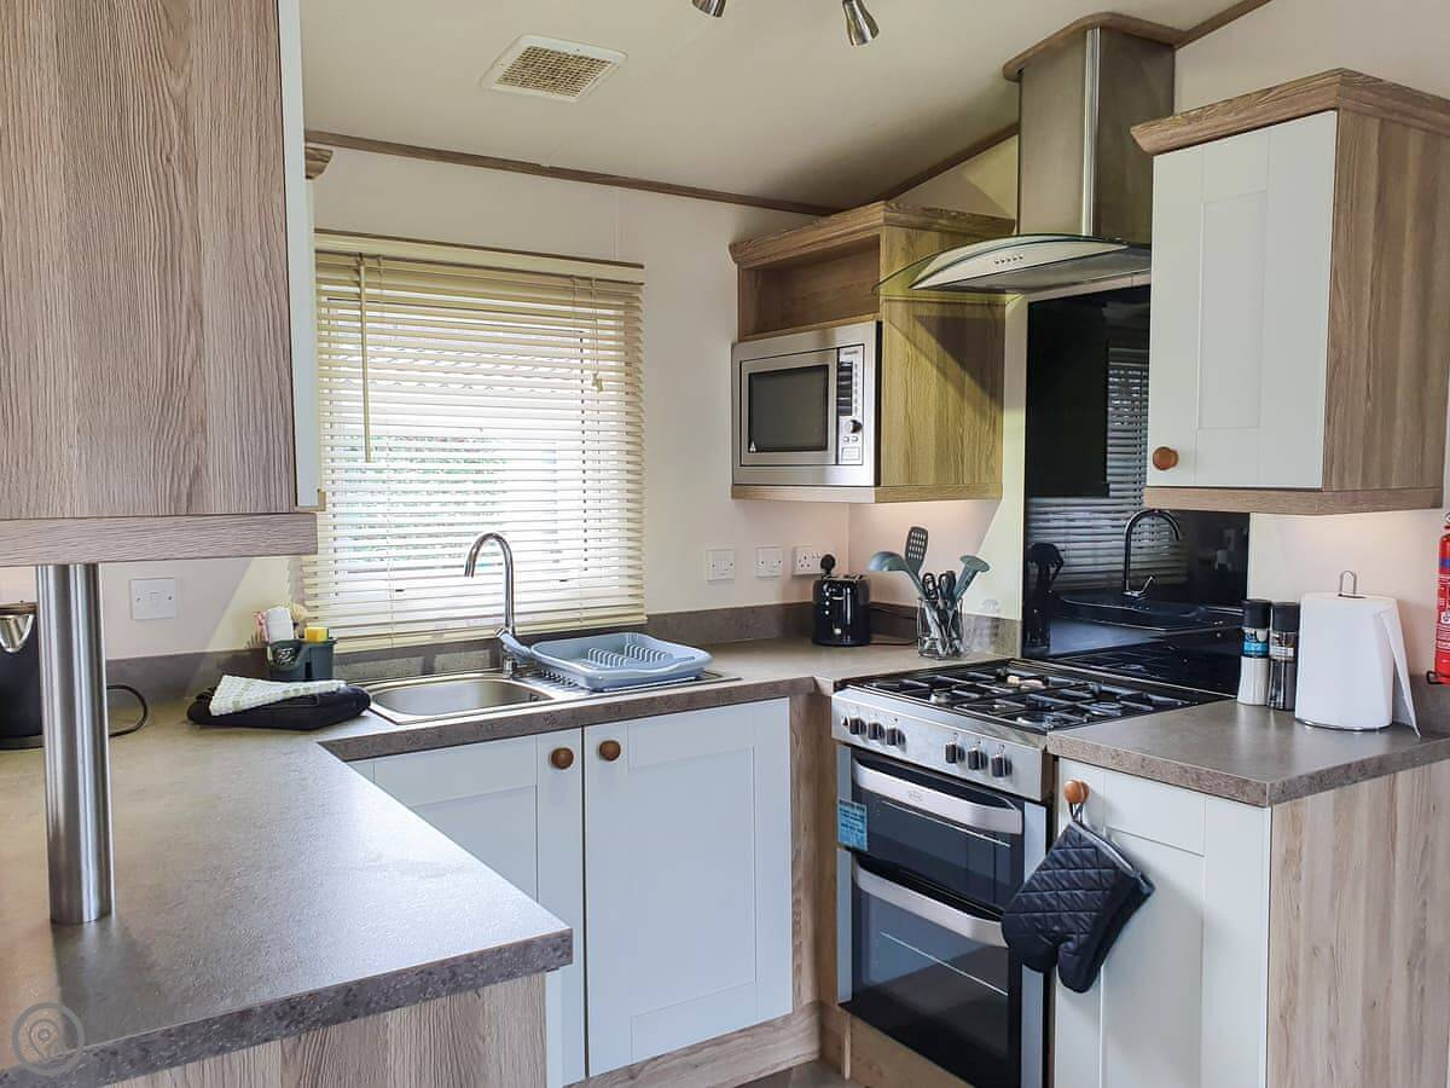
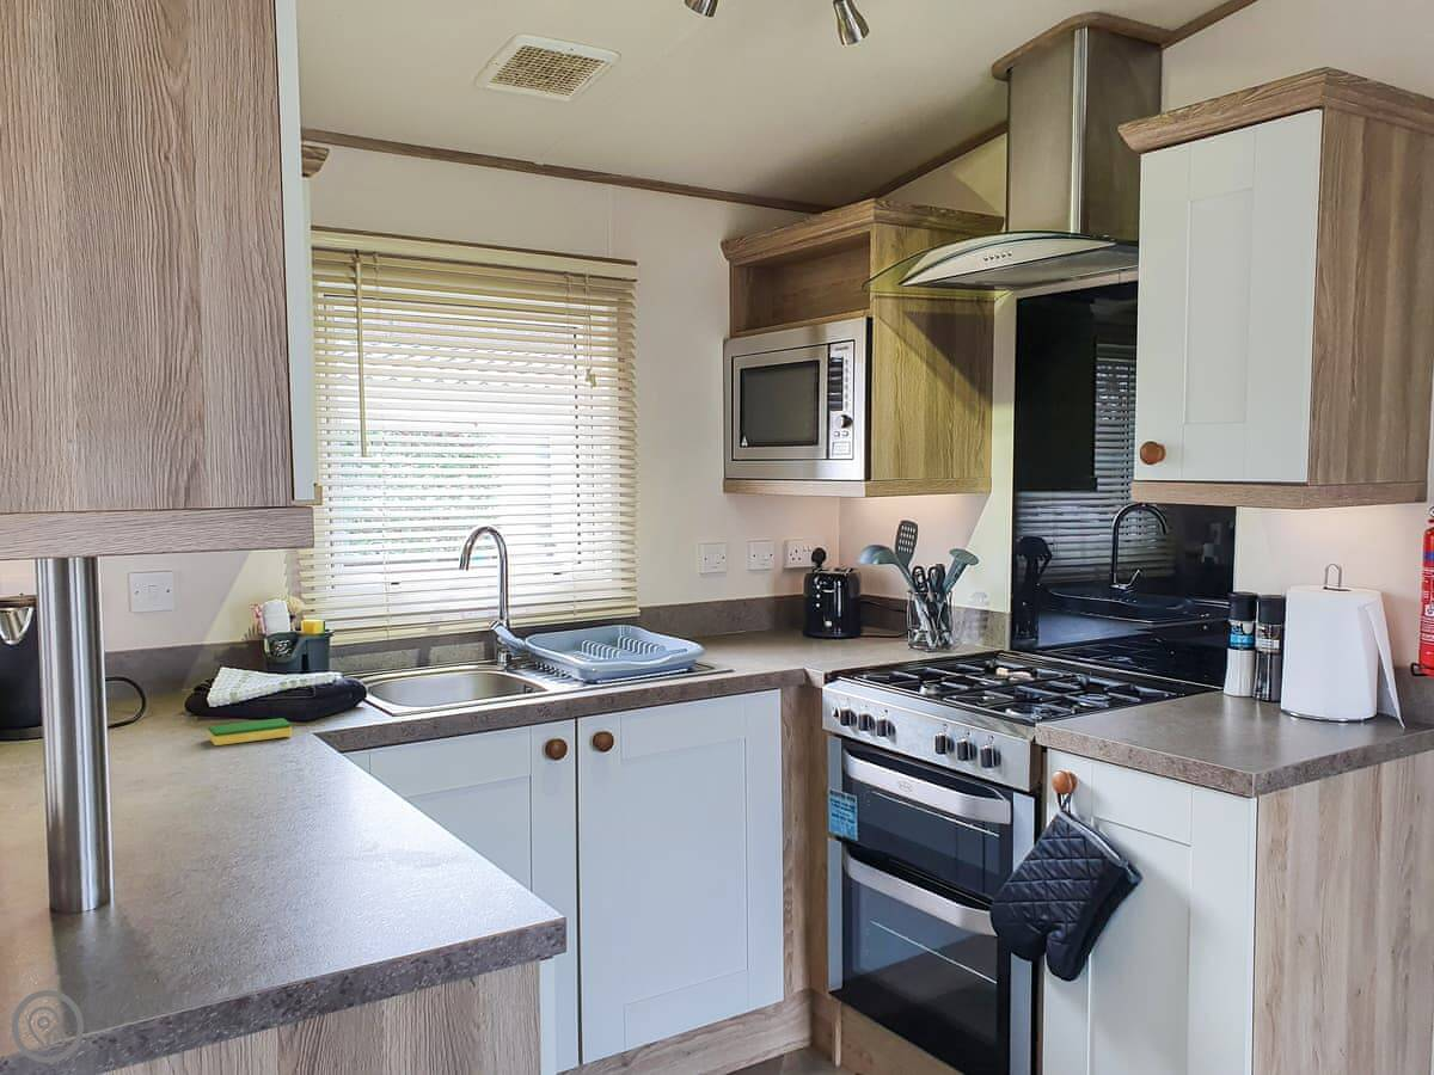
+ dish sponge [207,717,293,747]
